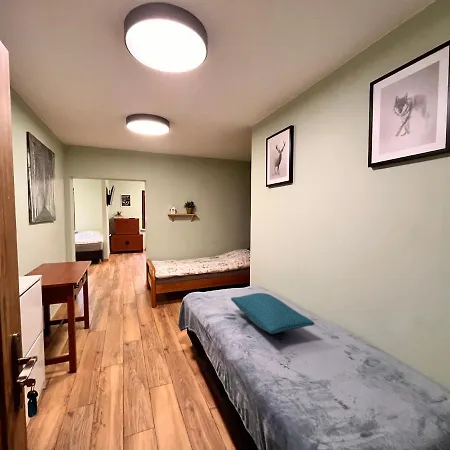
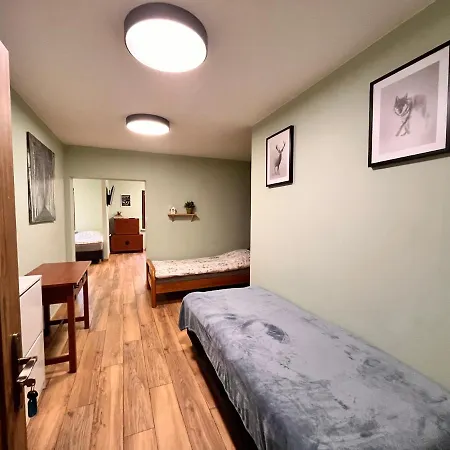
- pillow [230,292,315,335]
